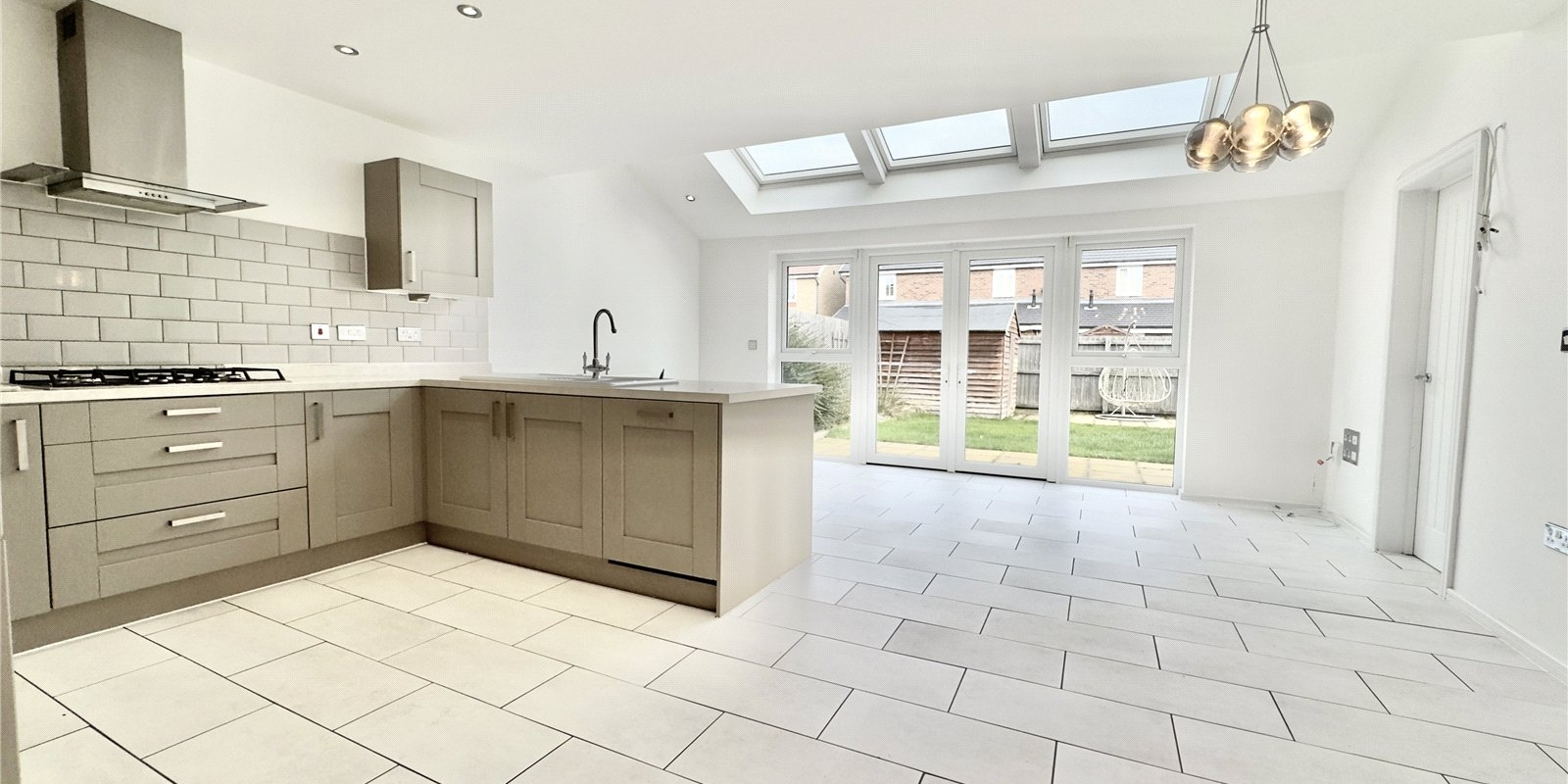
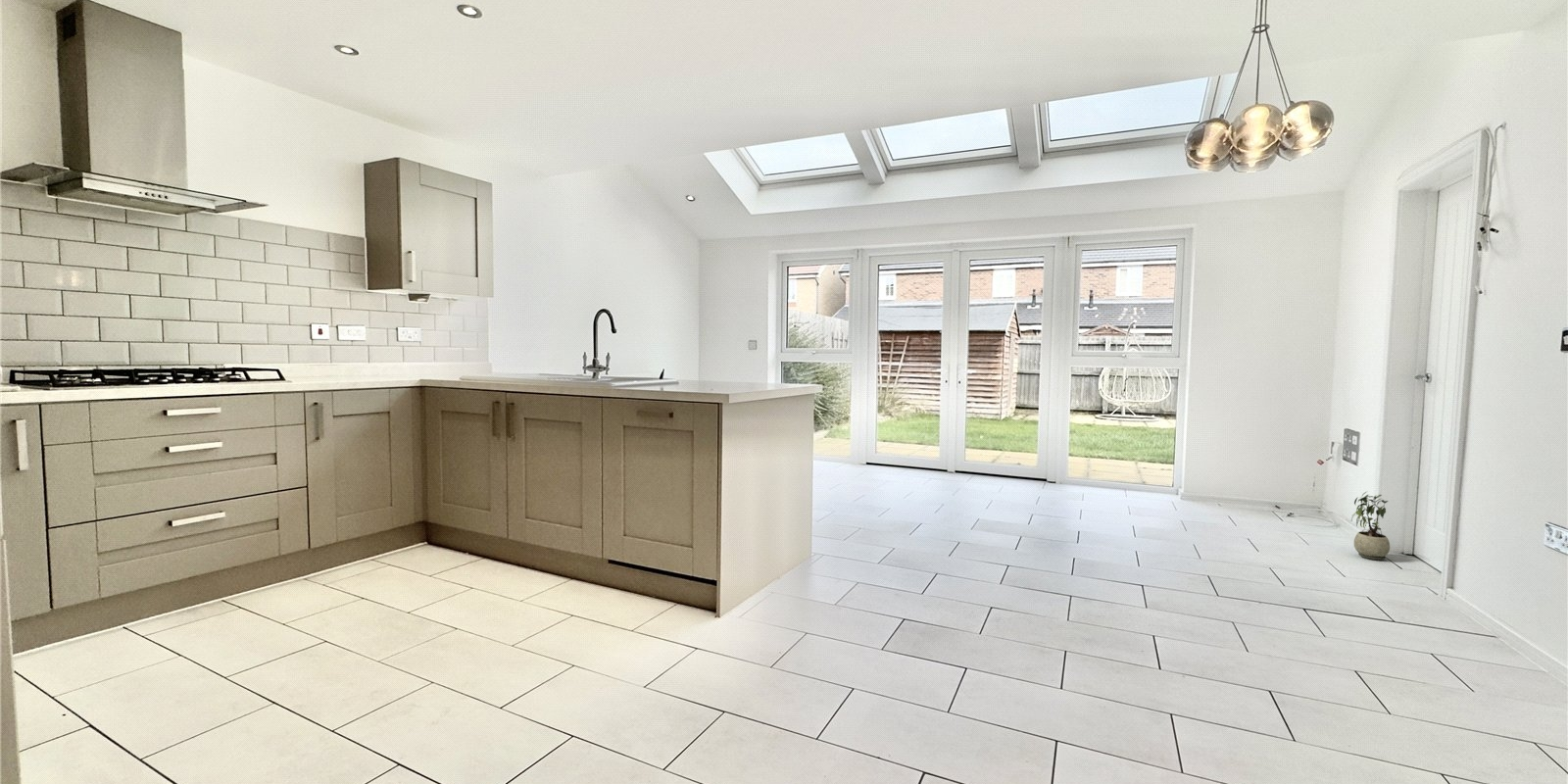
+ potted plant [1350,491,1391,561]
